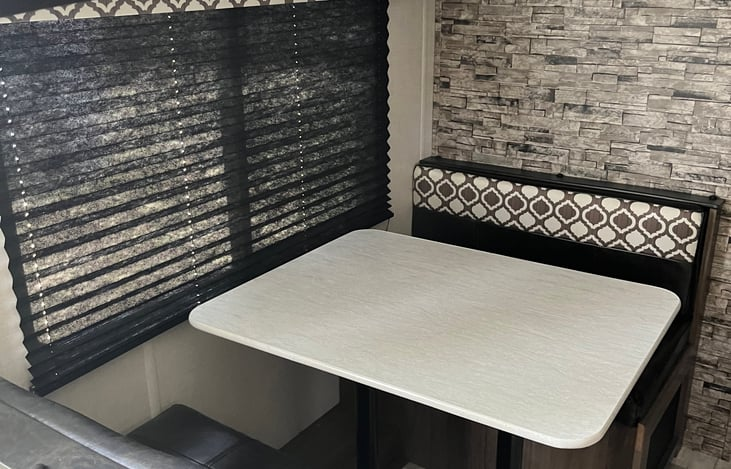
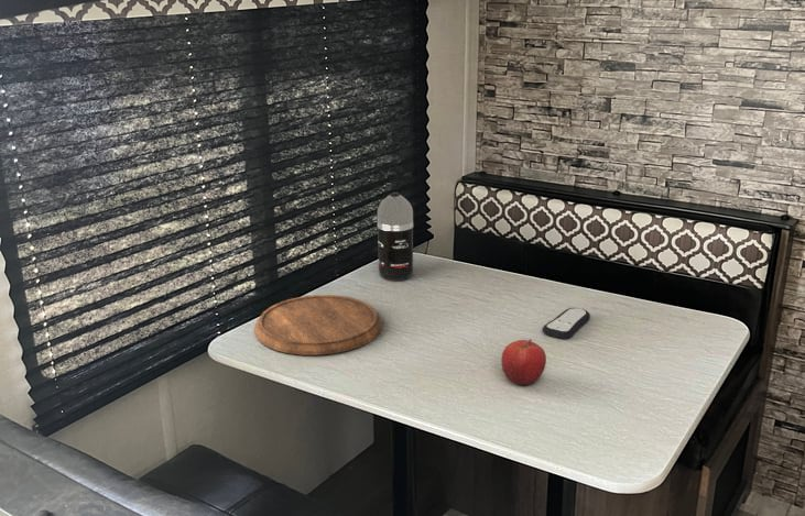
+ spray bottle [377,191,414,282]
+ cutting board [253,294,383,356]
+ fruit [500,338,547,386]
+ remote control [542,307,591,340]
